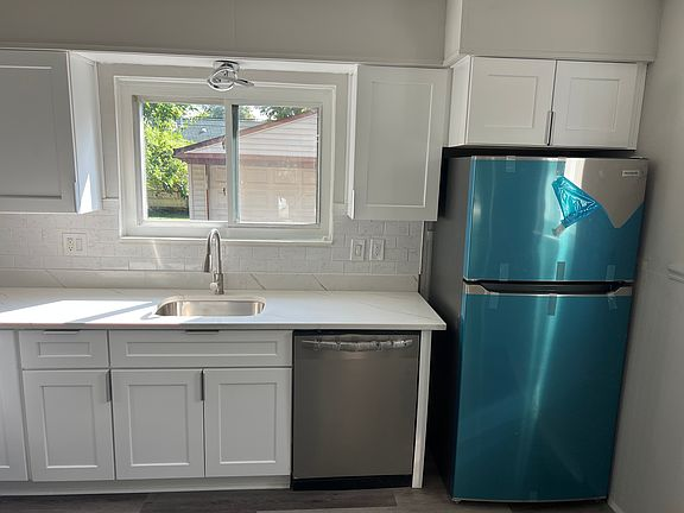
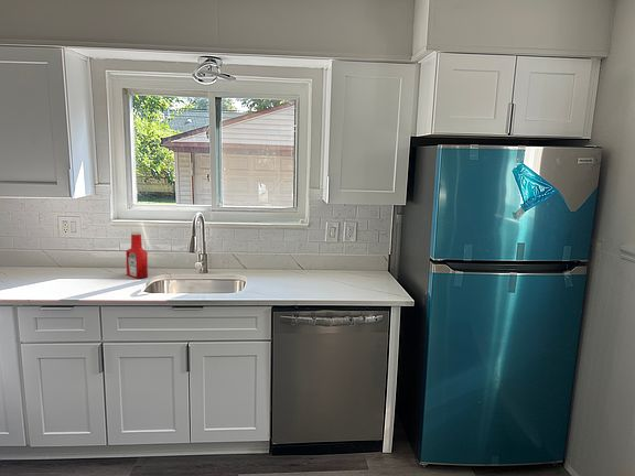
+ soap bottle [125,229,149,279]
